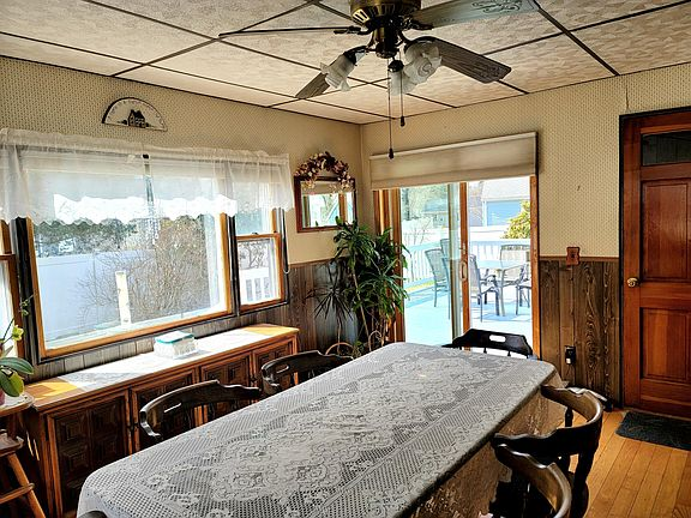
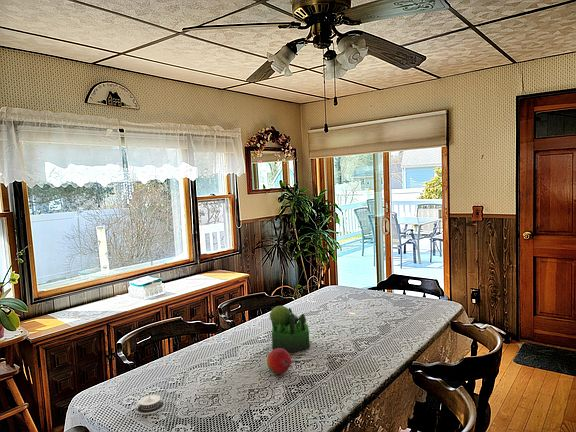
+ plant [269,305,311,354]
+ fruit [266,348,292,375]
+ architectural model [135,394,166,415]
